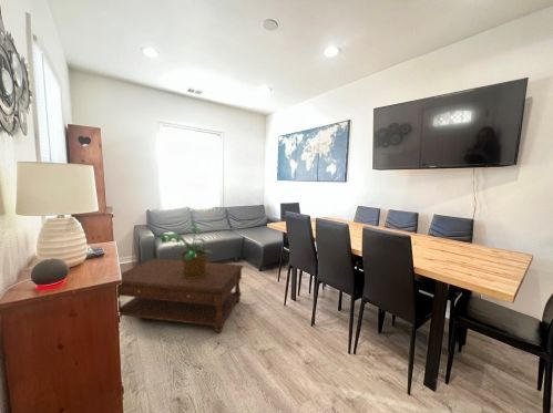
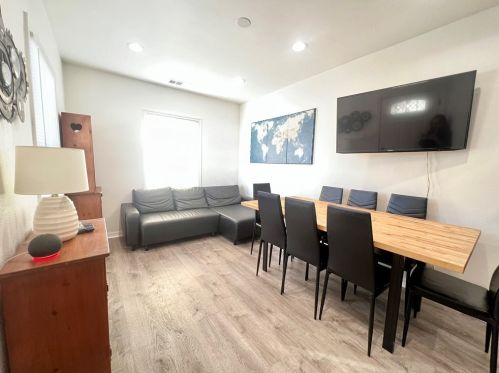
- potted plant [158,226,213,278]
- coffee table [116,257,245,334]
